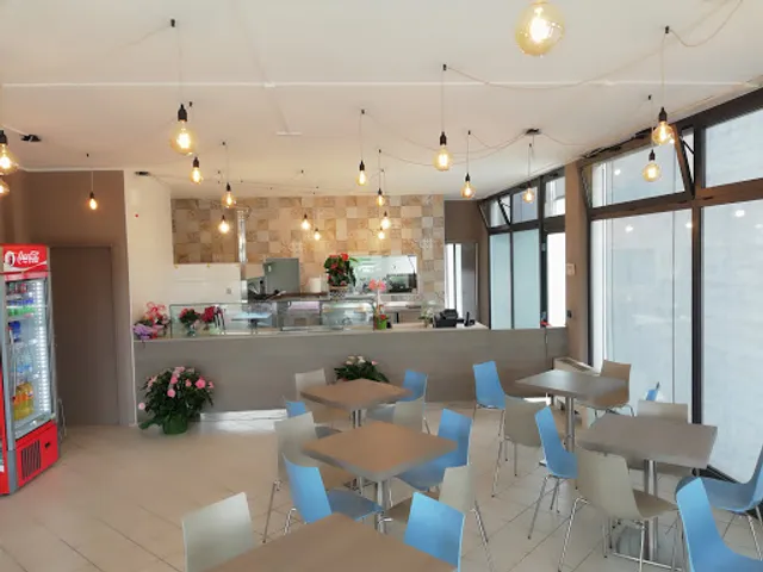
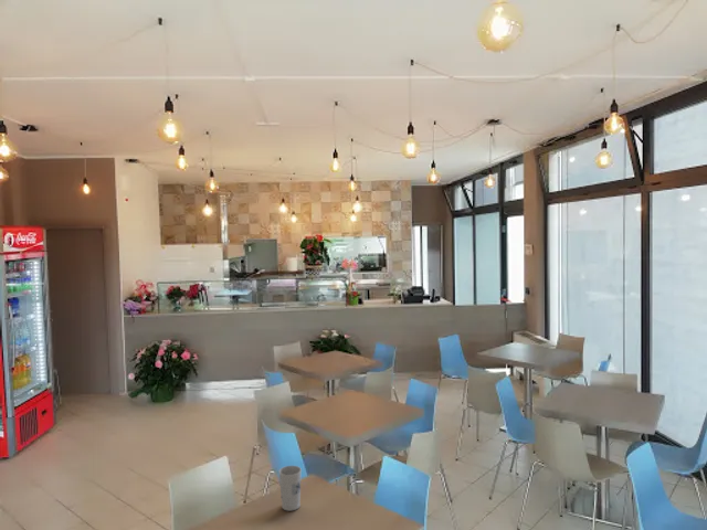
+ cup [278,465,303,512]
